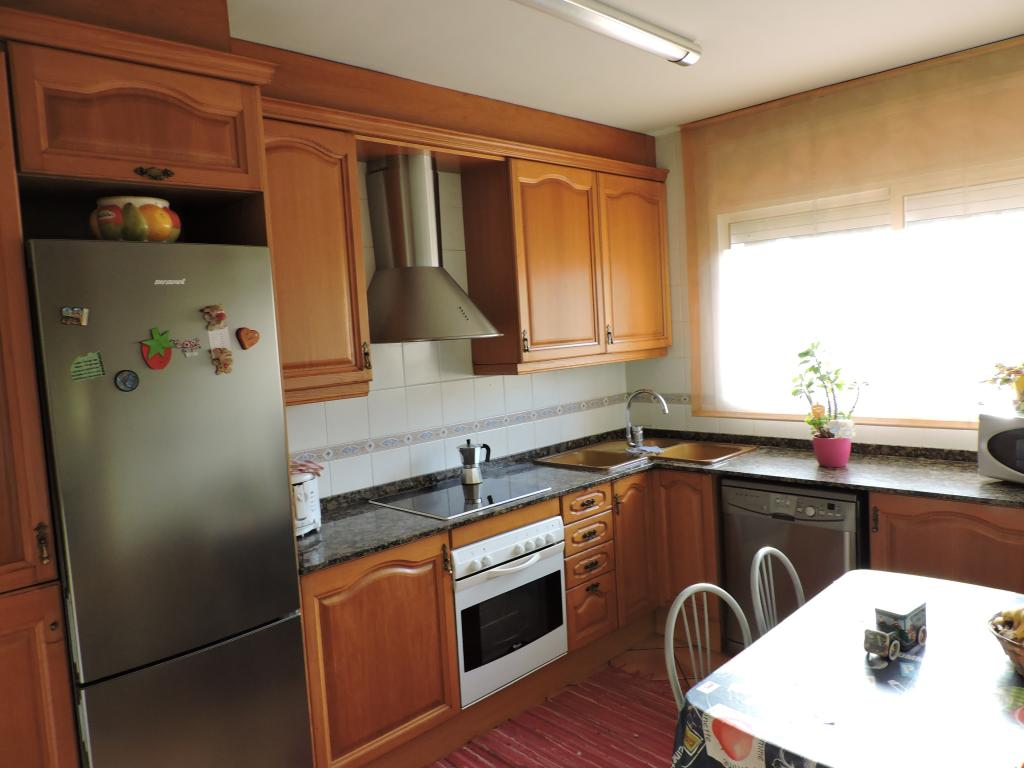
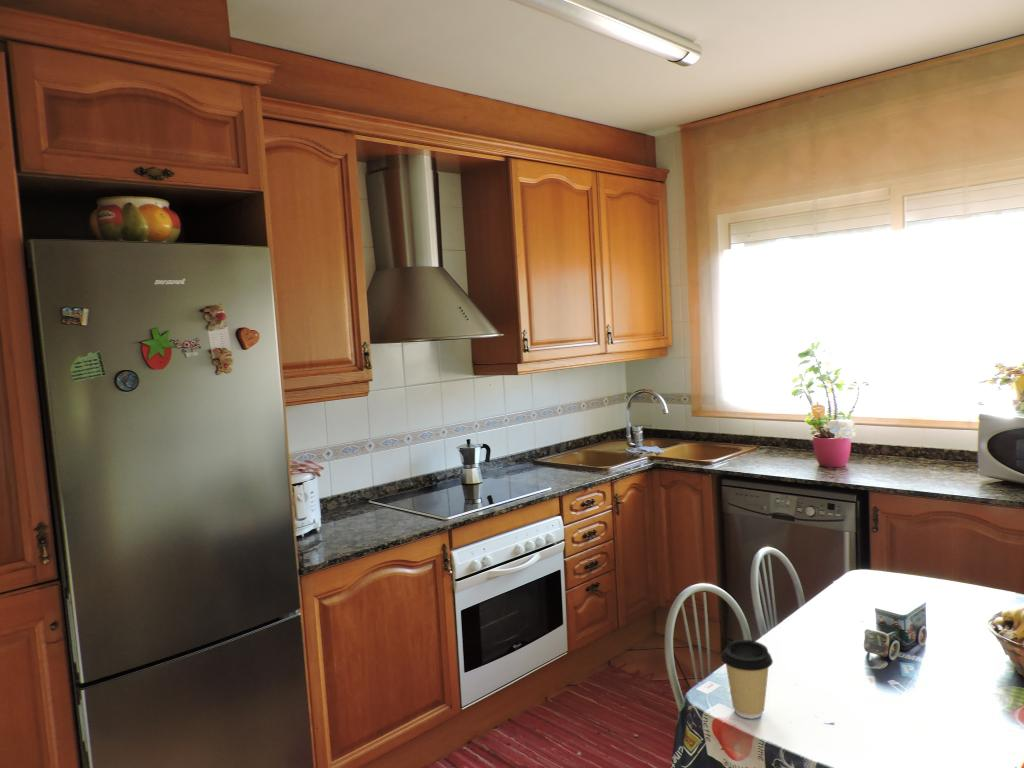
+ coffee cup [720,639,774,720]
